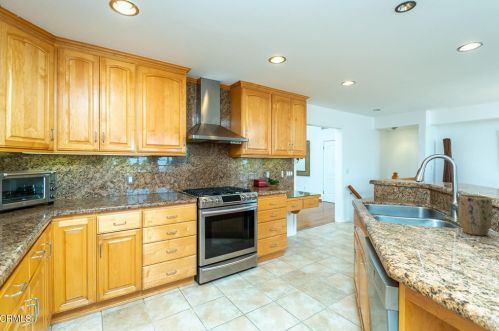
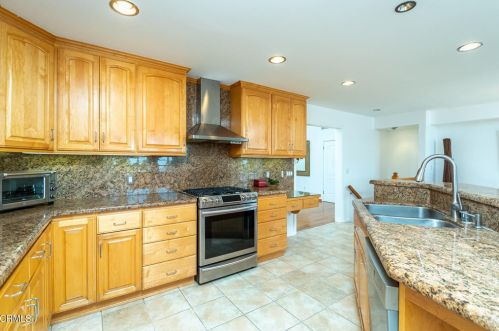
- plant pot [457,194,493,236]
